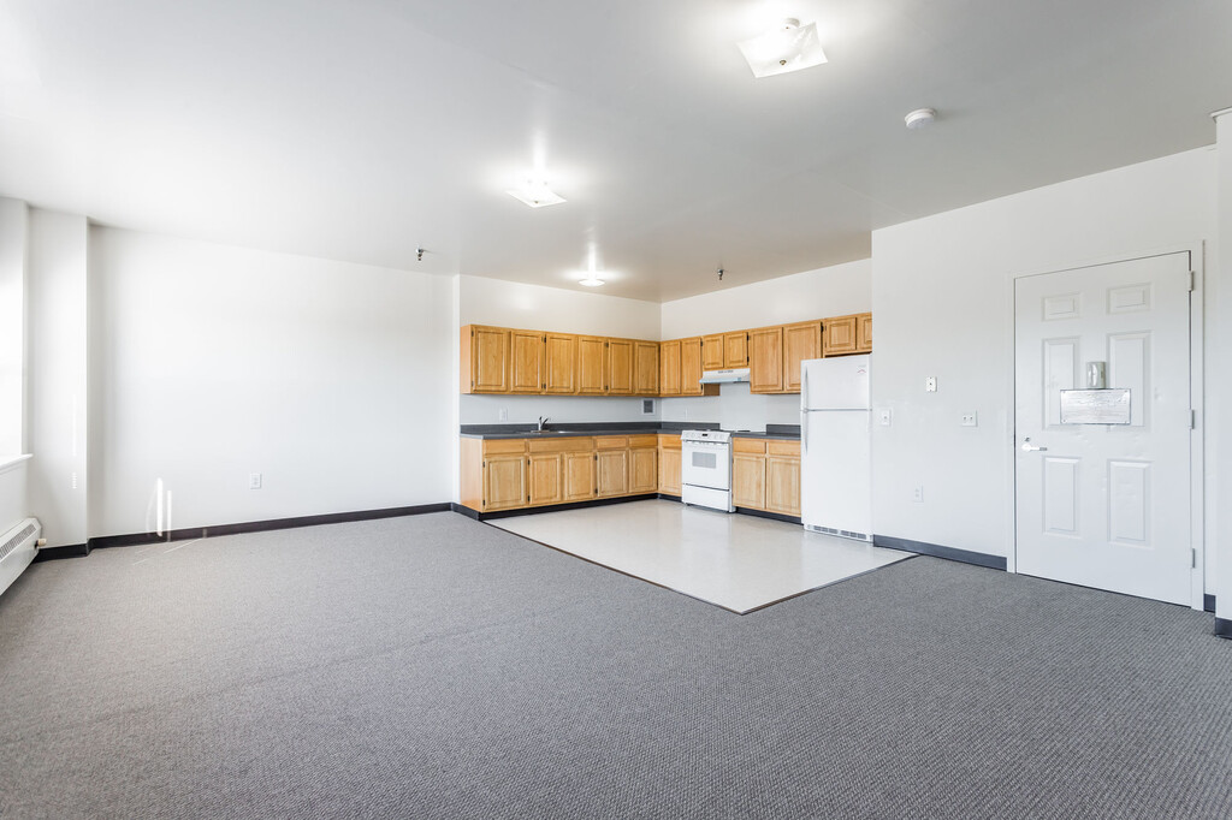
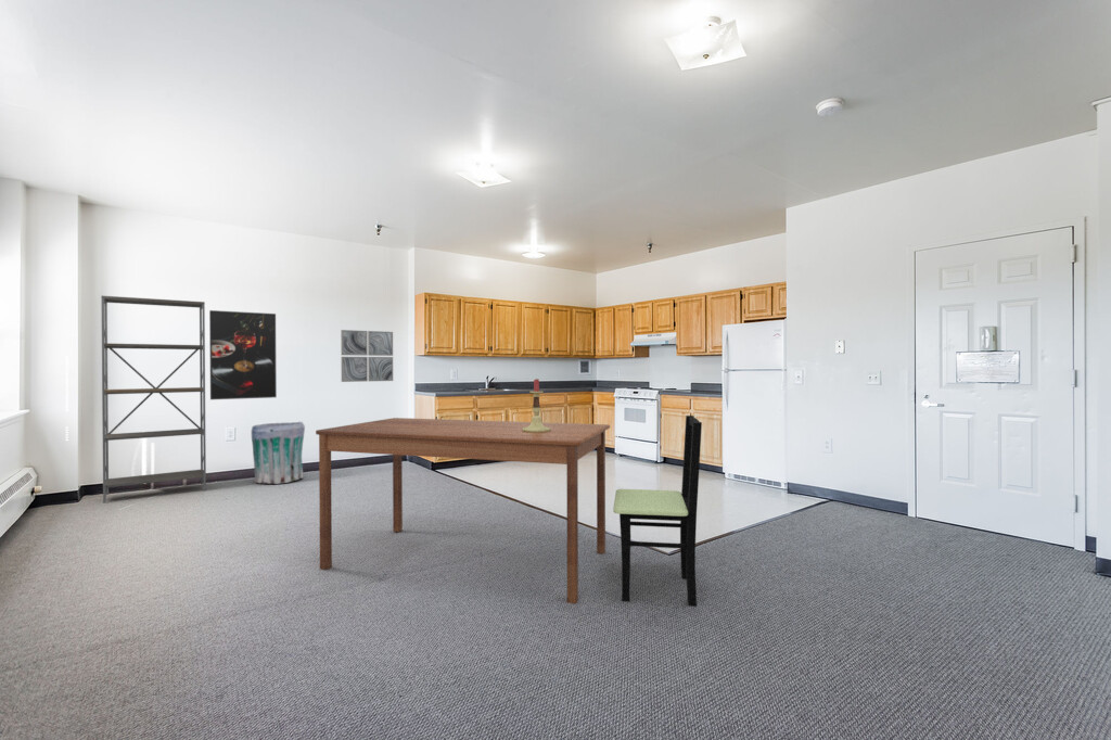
+ shelving unit [100,295,207,505]
+ dining chair [612,414,703,608]
+ dining table [315,417,611,604]
+ wall art [340,329,394,383]
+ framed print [208,309,278,400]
+ trash can [251,421,306,485]
+ candlestick [523,378,550,433]
